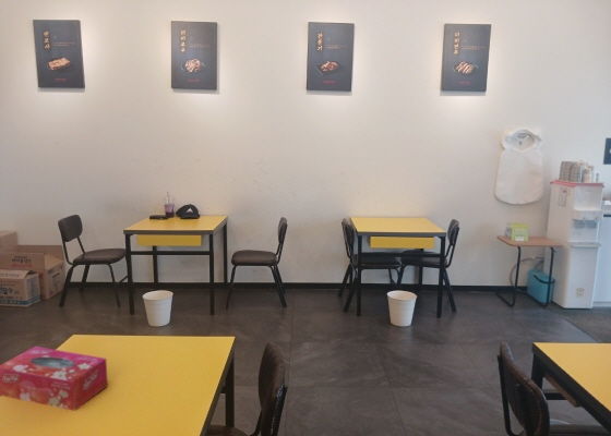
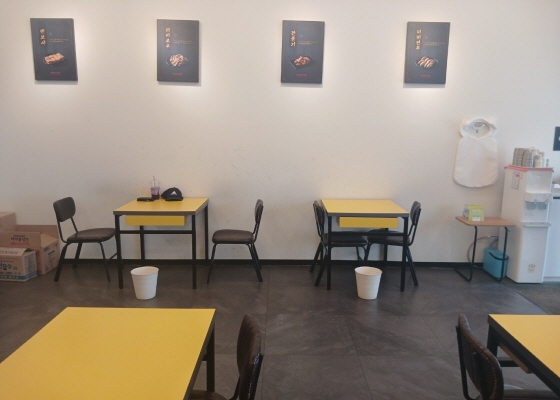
- tissue box [0,346,109,412]
